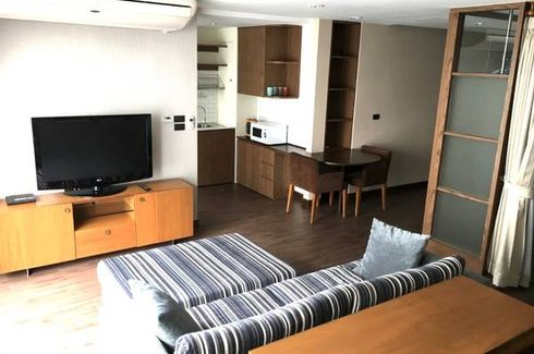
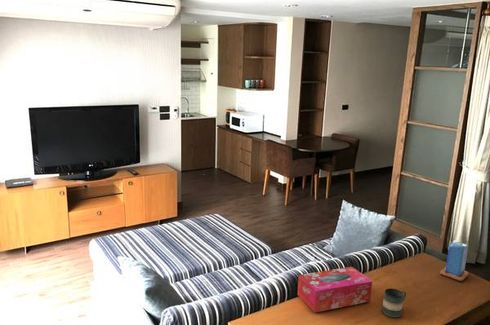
+ tissue box [297,266,373,313]
+ mug [381,288,407,318]
+ candle [438,236,469,282]
